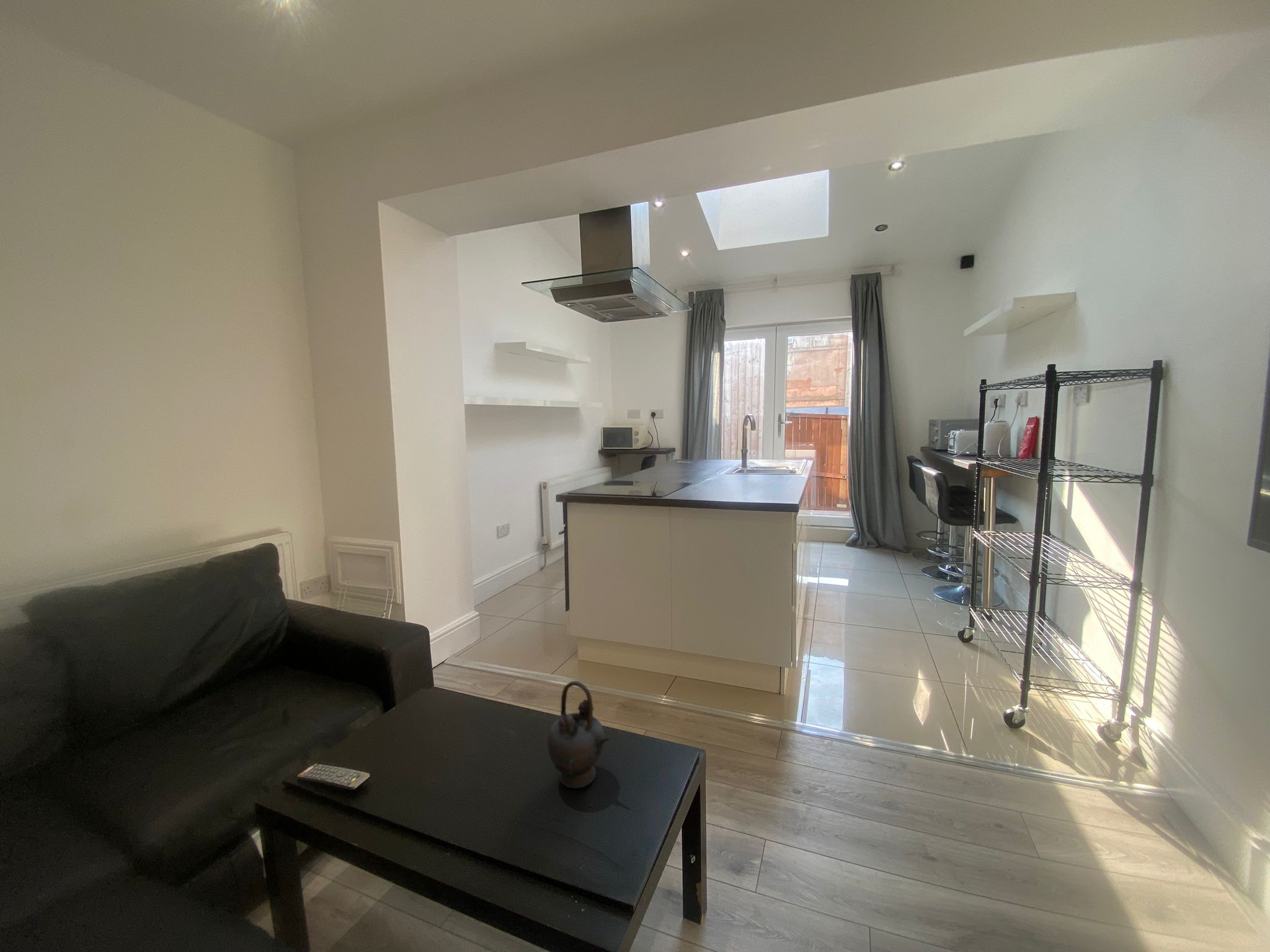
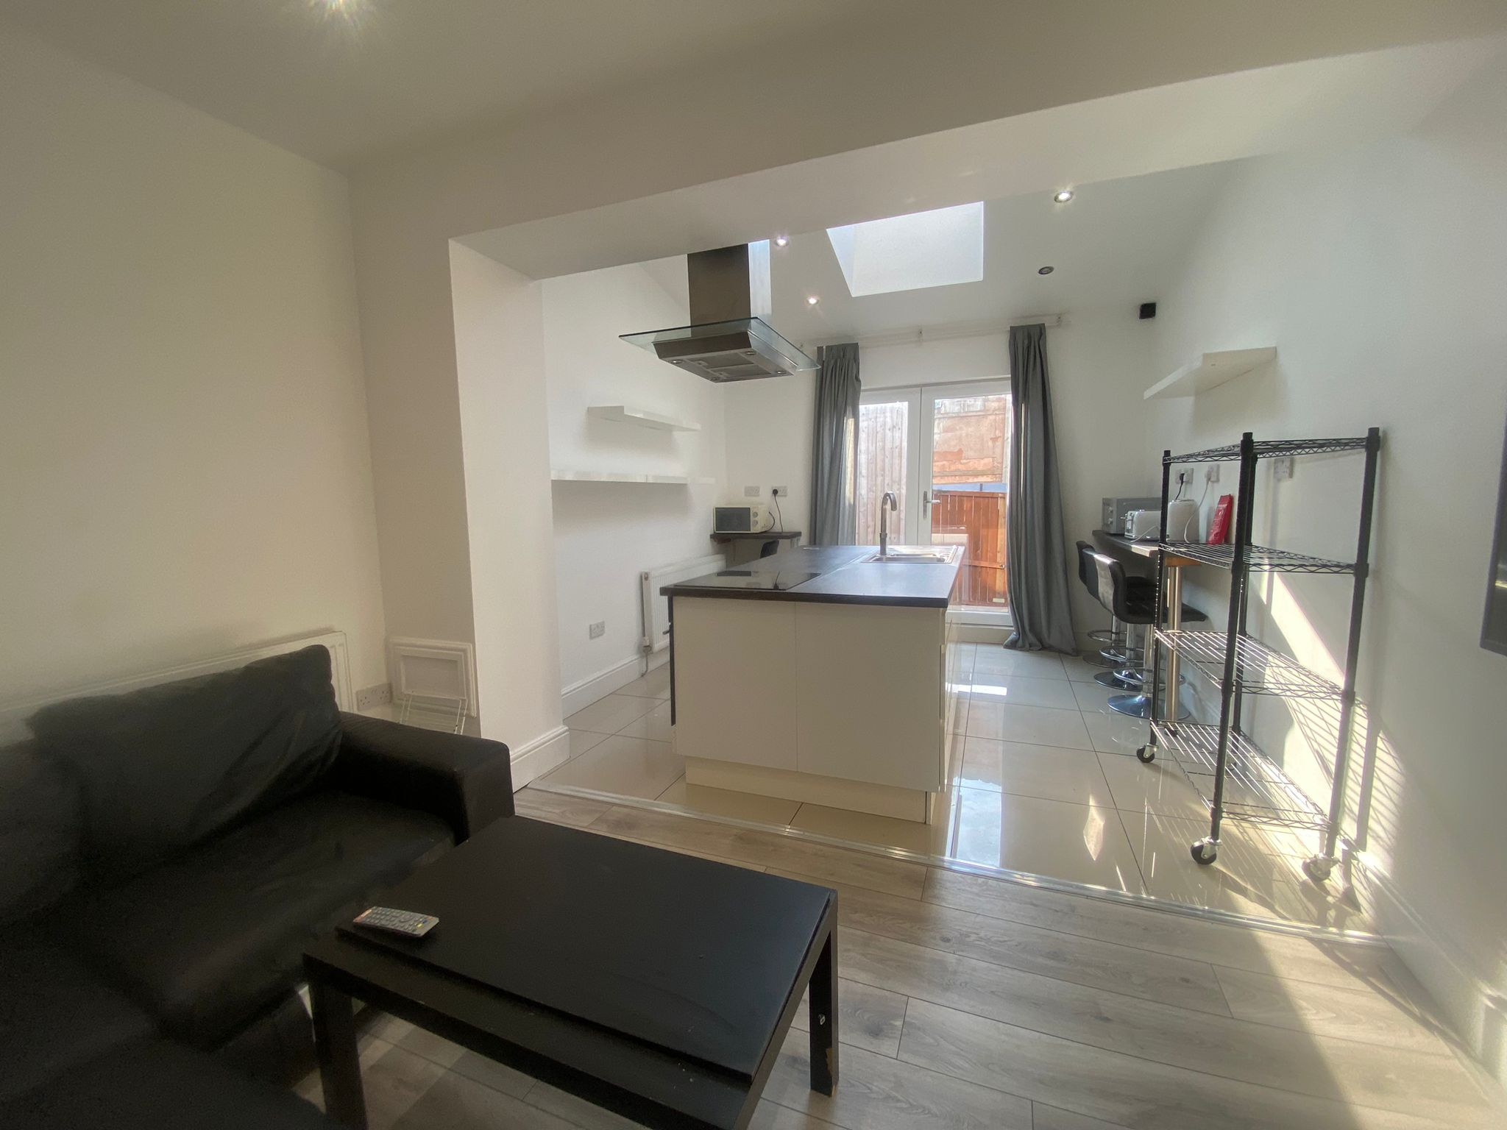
- teapot [546,681,611,789]
